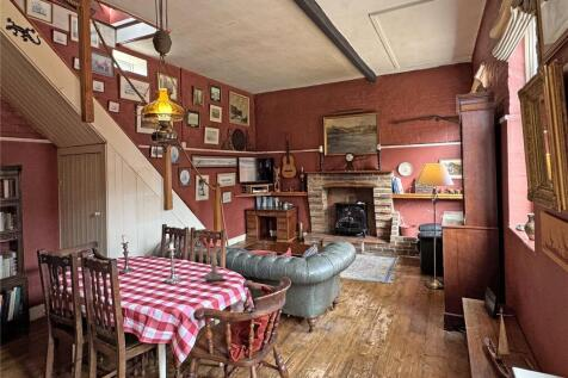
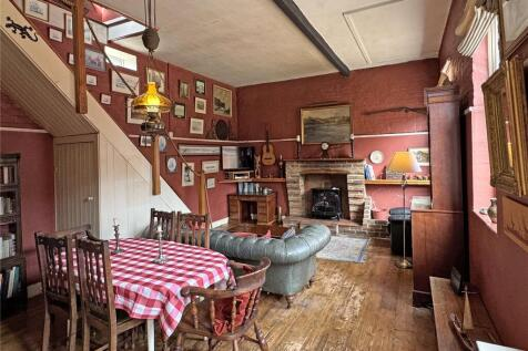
- candle [203,252,224,281]
